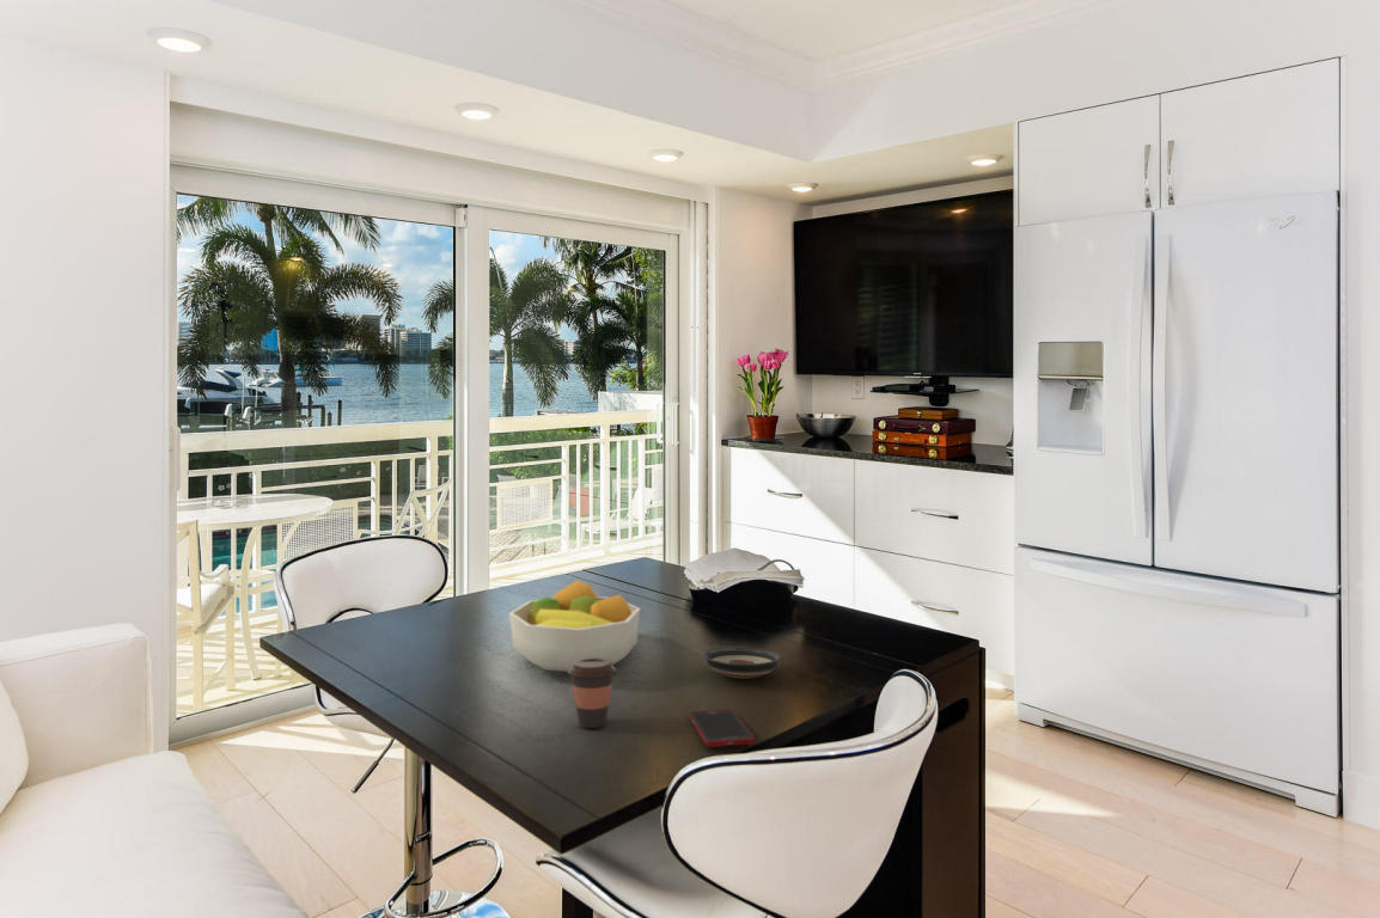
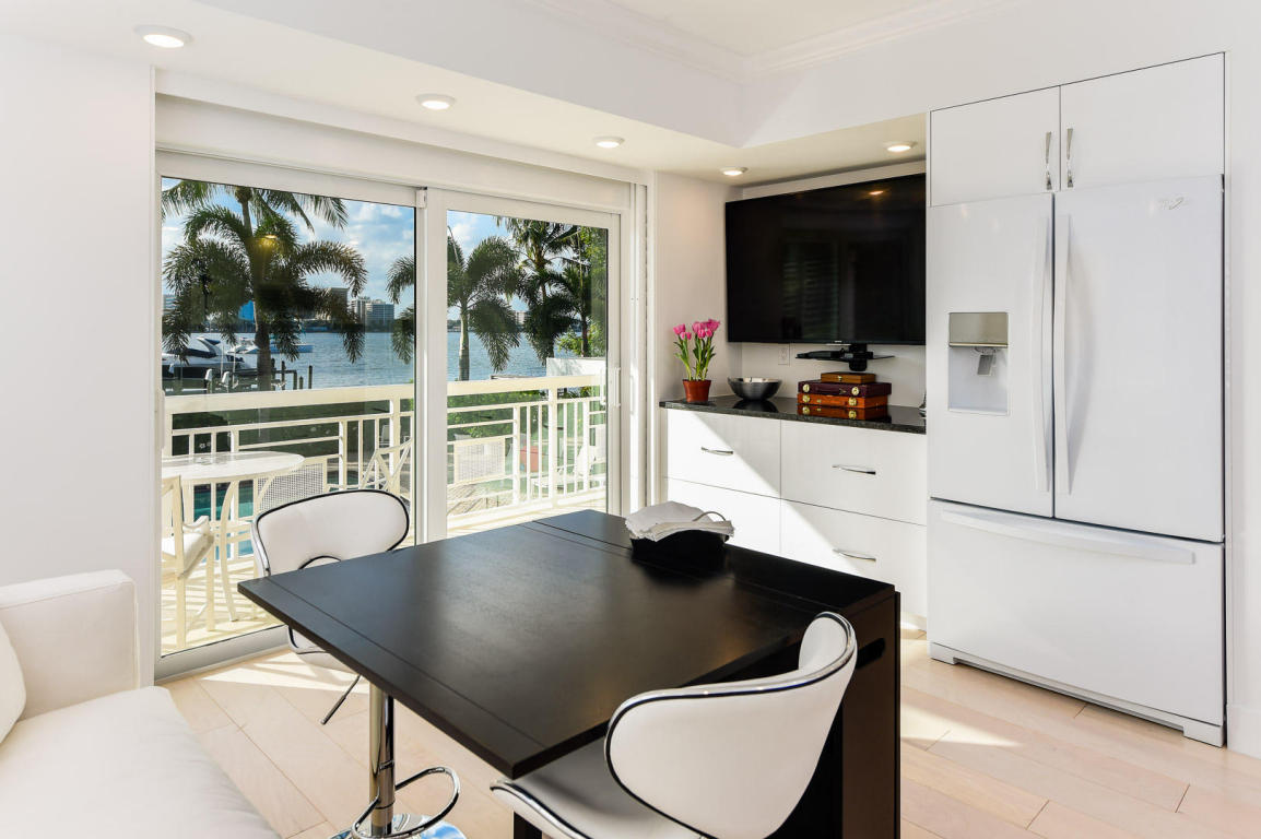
- saucer [702,645,783,679]
- coffee cup [567,659,617,729]
- fruit bowl [508,580,641,673]
- cell phone [688,709,756,748]
